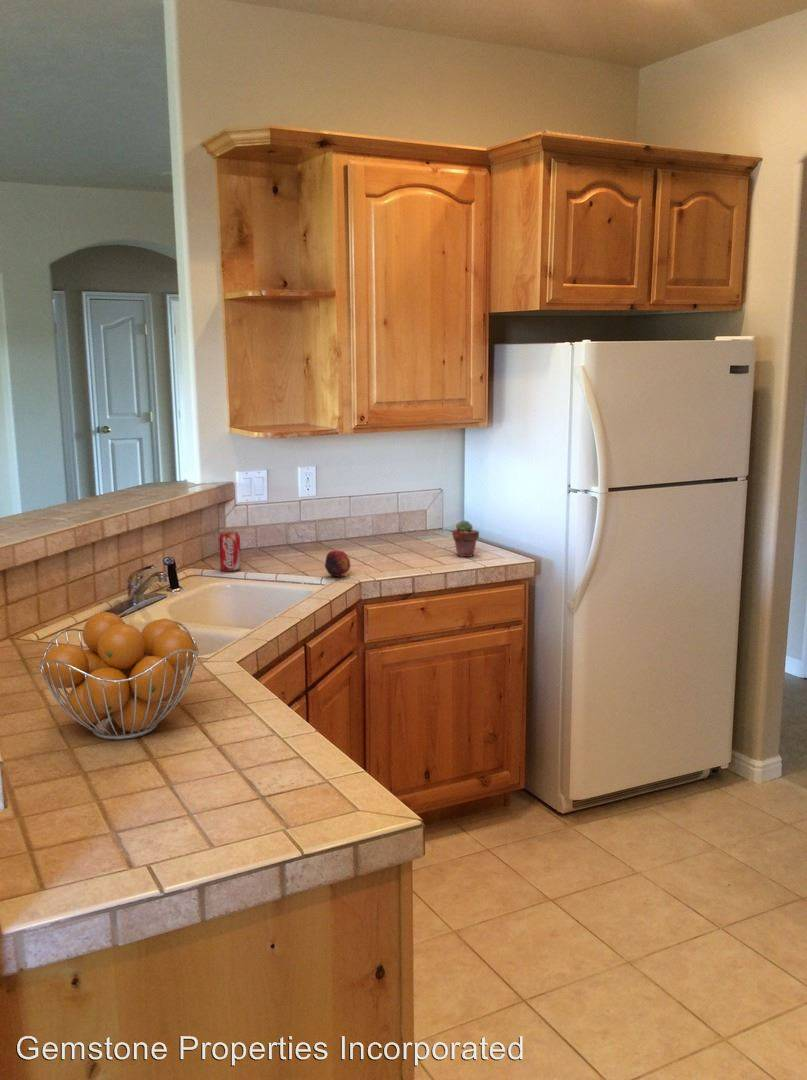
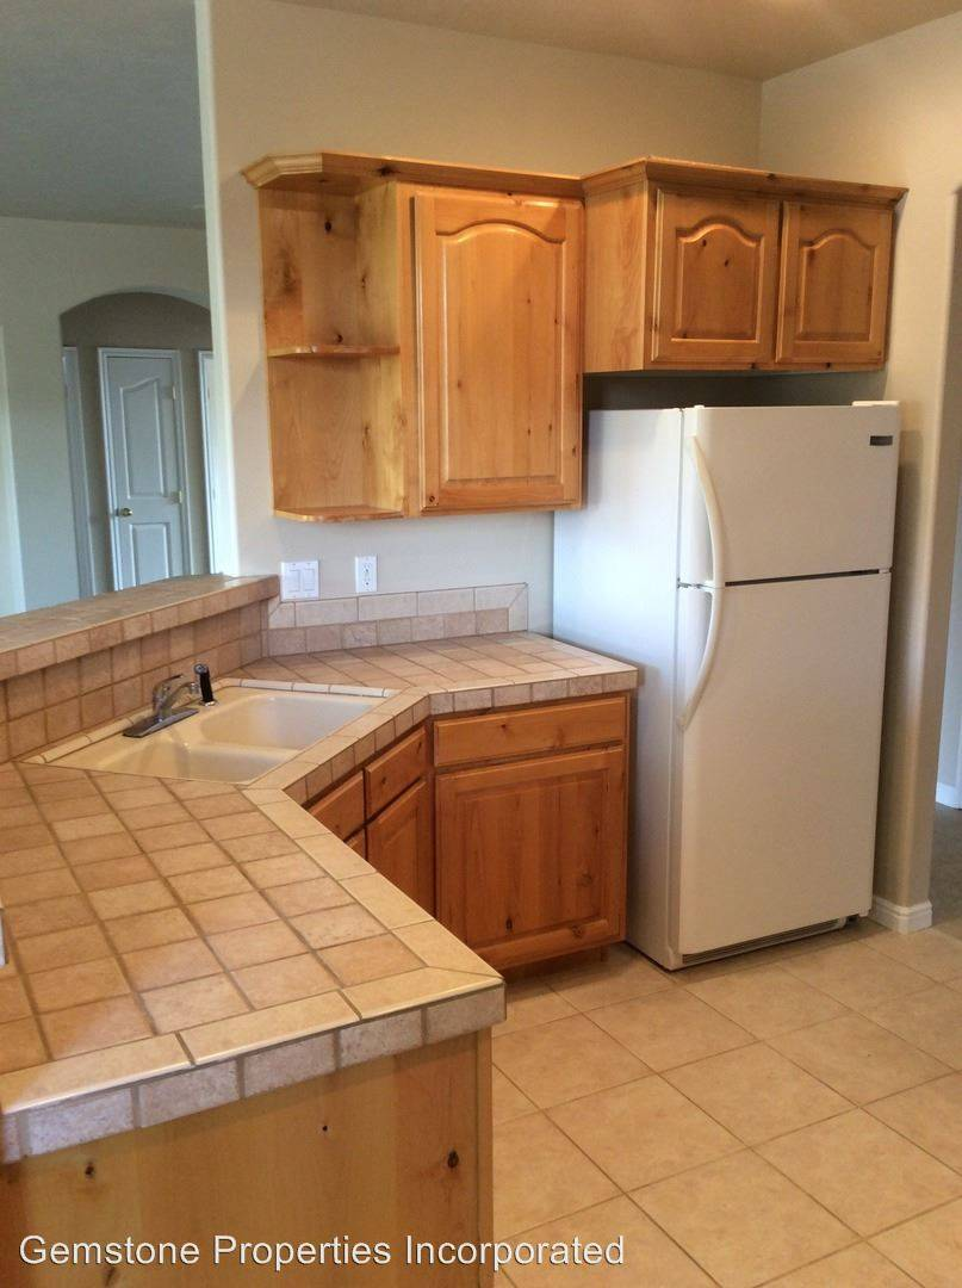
- fruit basket [38,611,200,741]
- beverage can [217,530,242,572]
- fruit [323,550,351,578]
- potted succulent [451,520,480,558]
